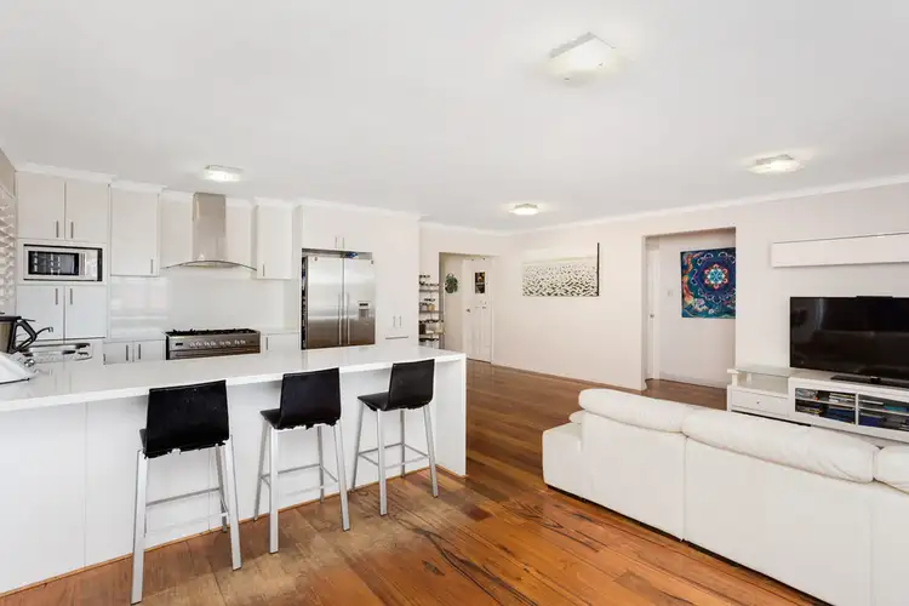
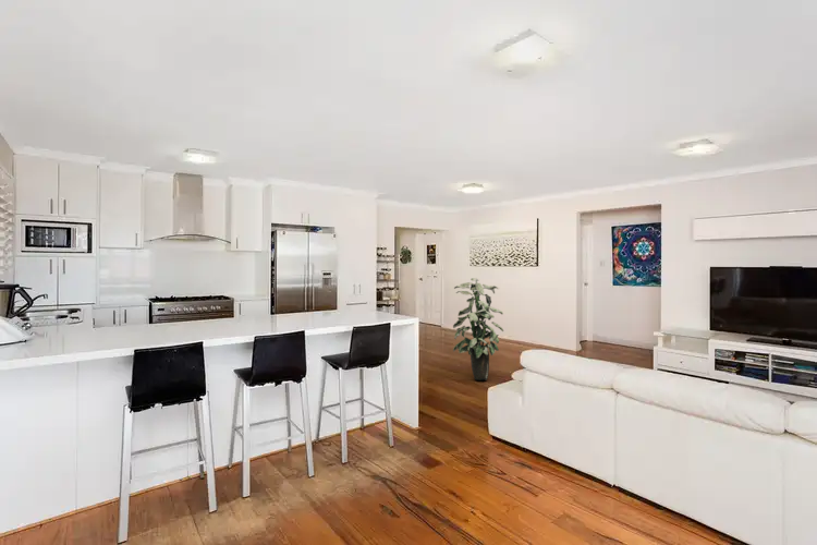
+ indoor plant [452,277,504,380]
